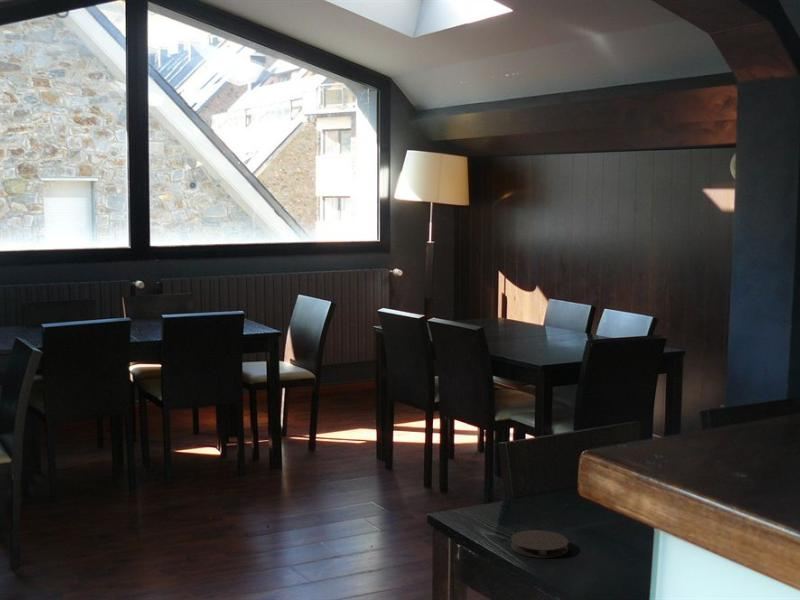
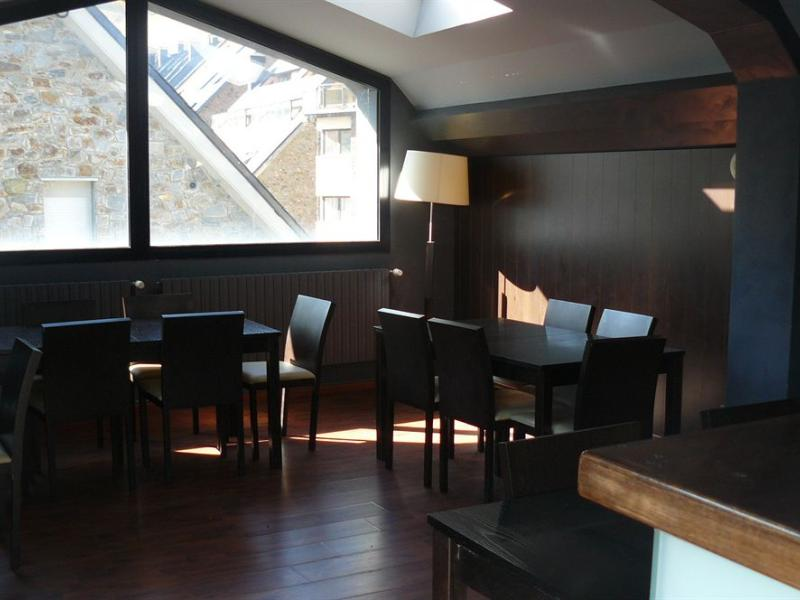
- coaster [510,529,570,559]
